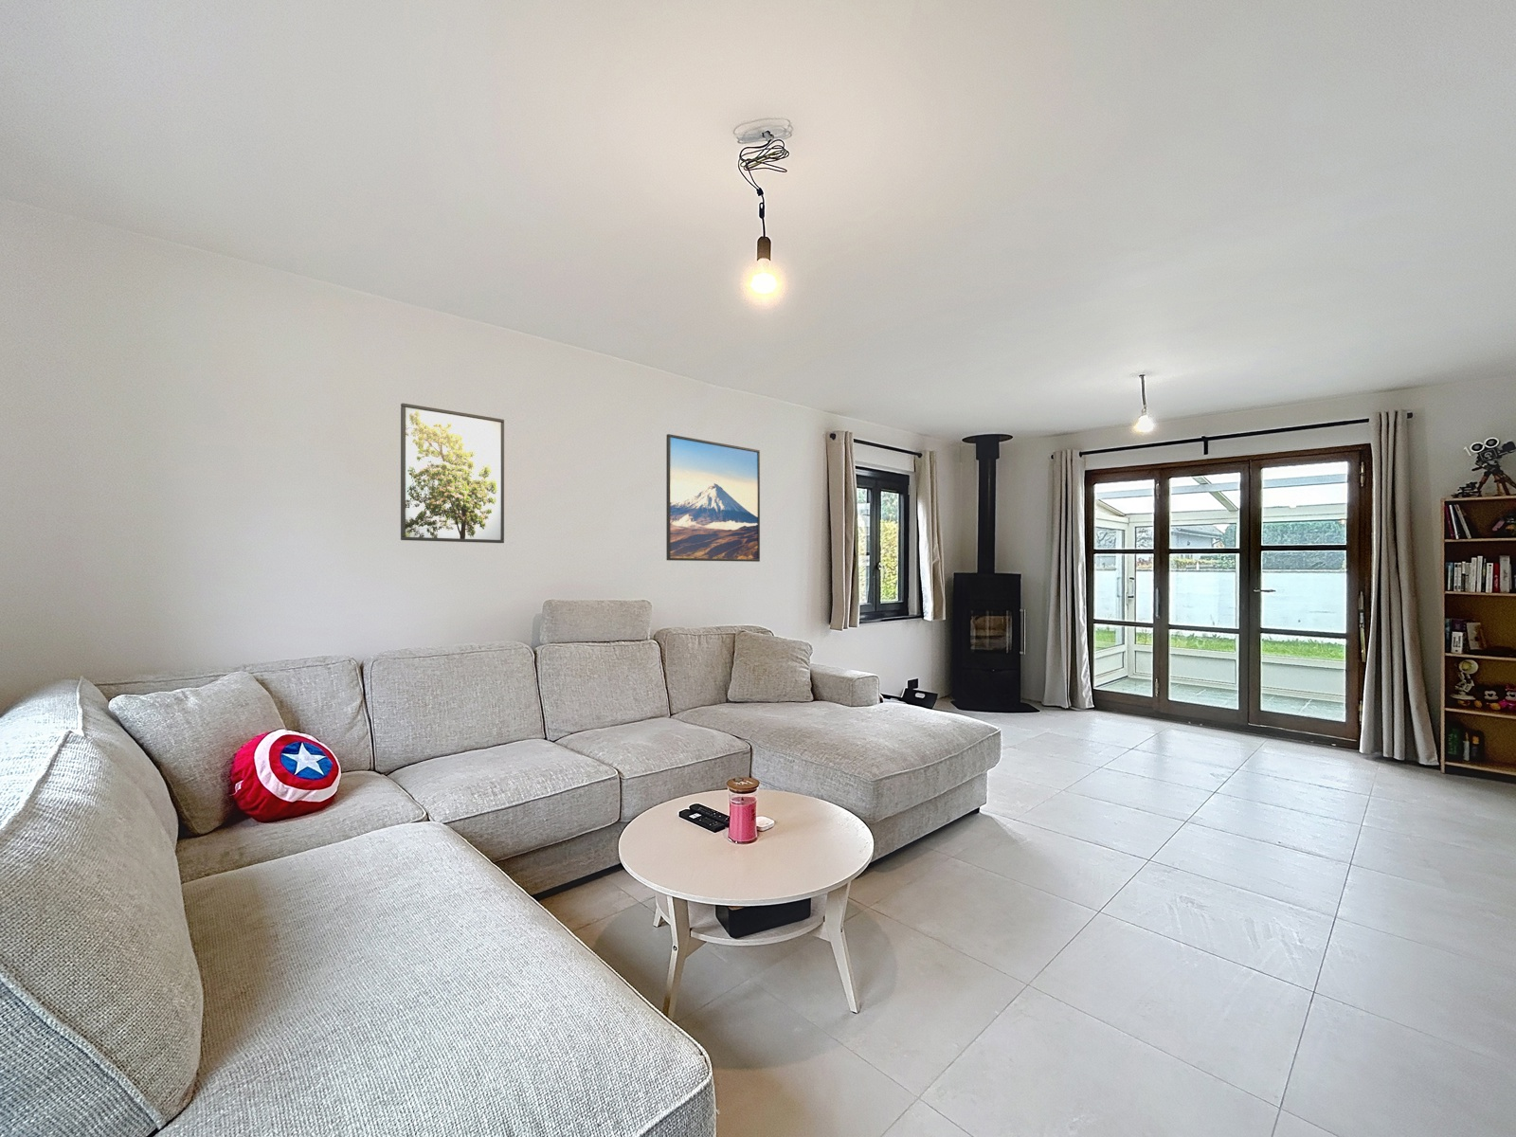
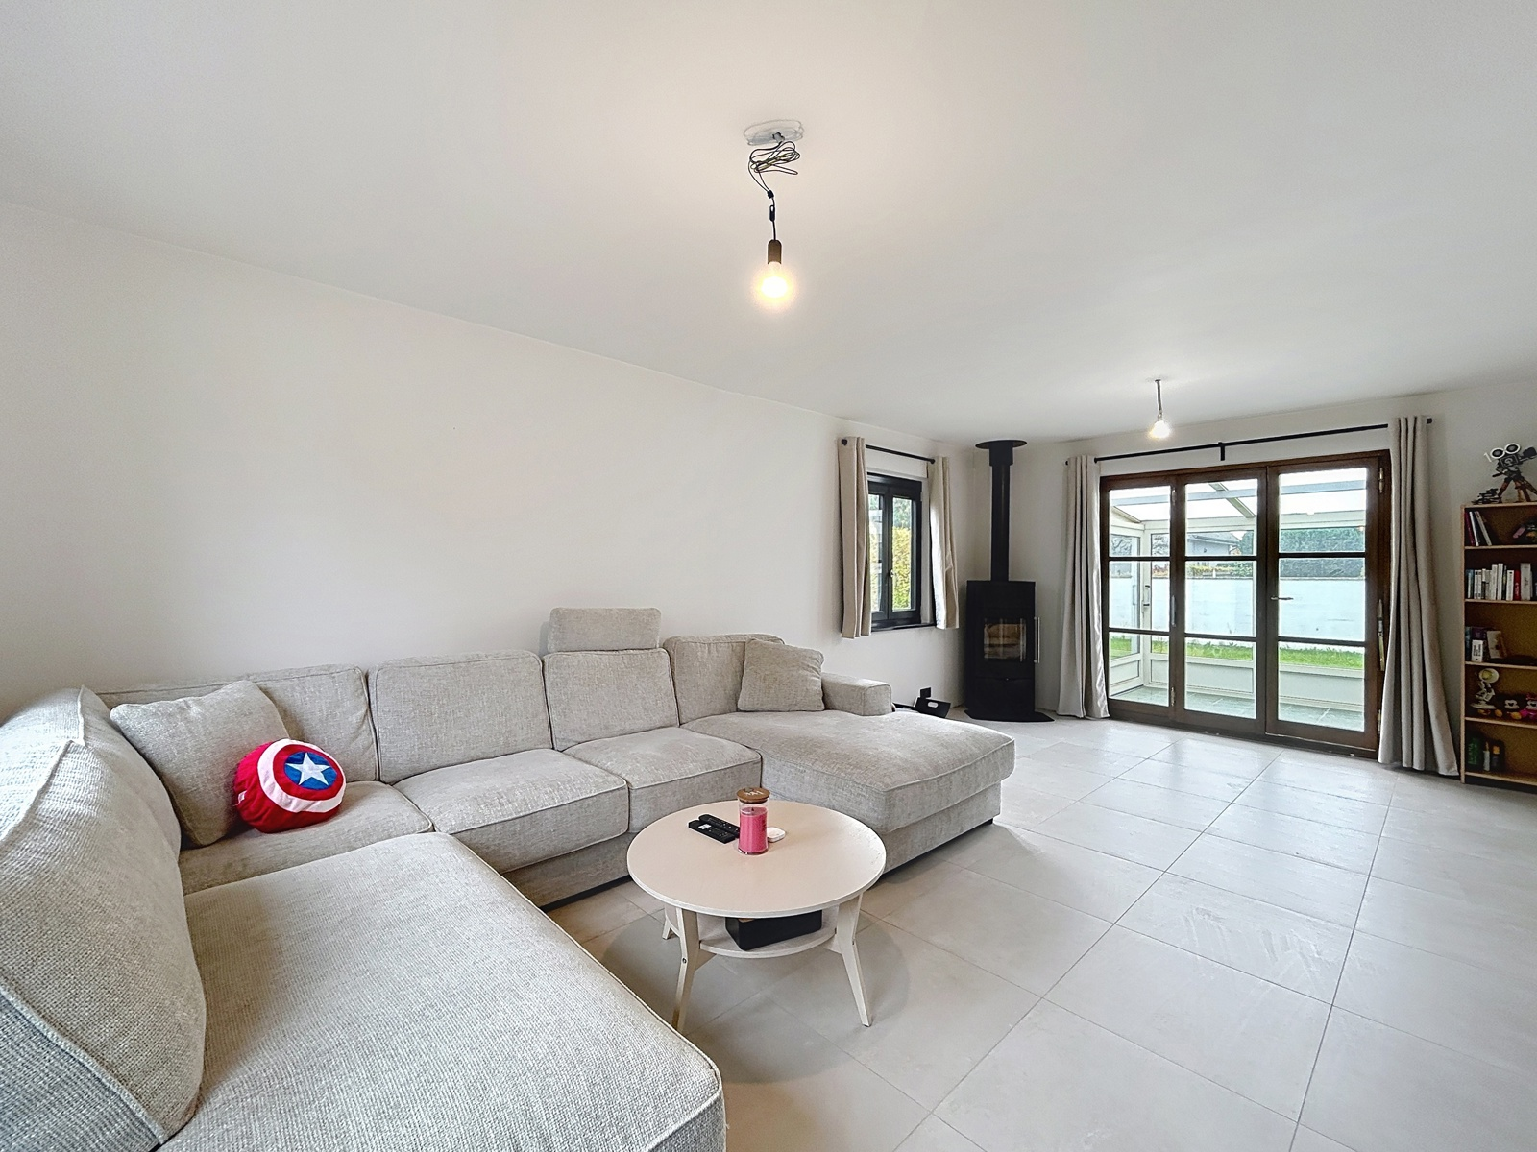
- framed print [400,402,505,543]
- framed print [665,434,760,563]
